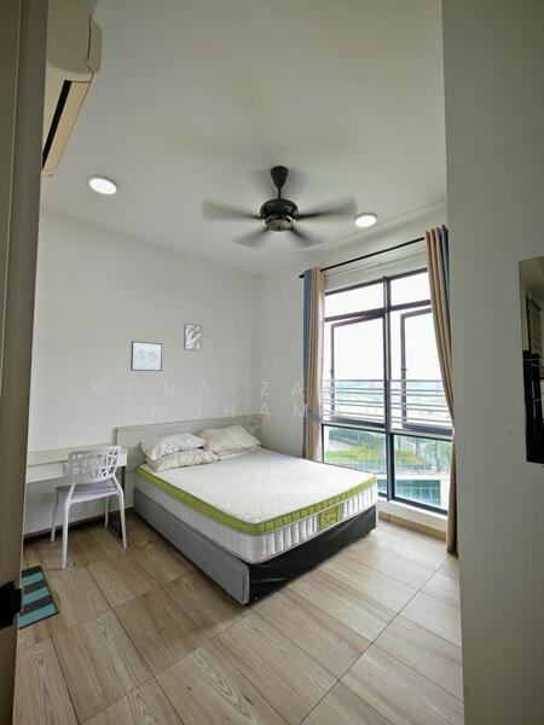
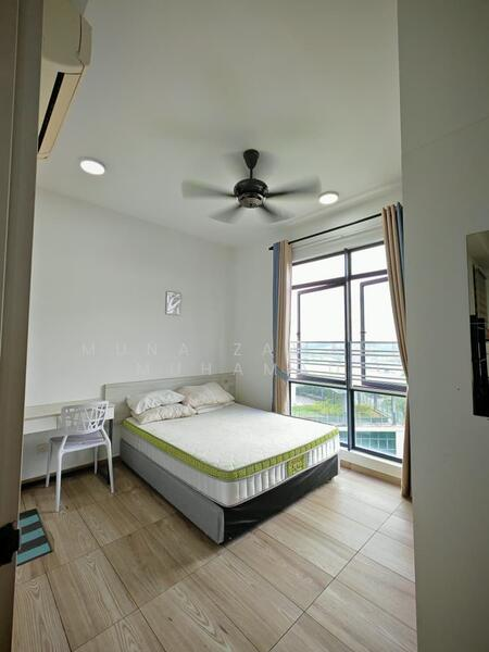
- wall art [129,341,163,372]
